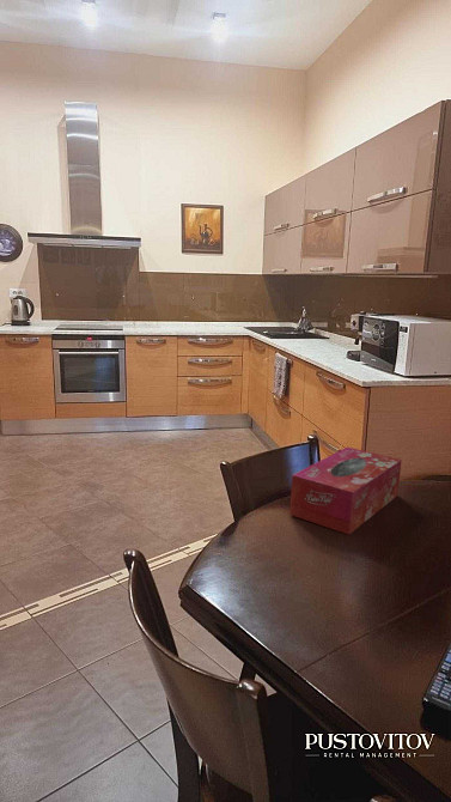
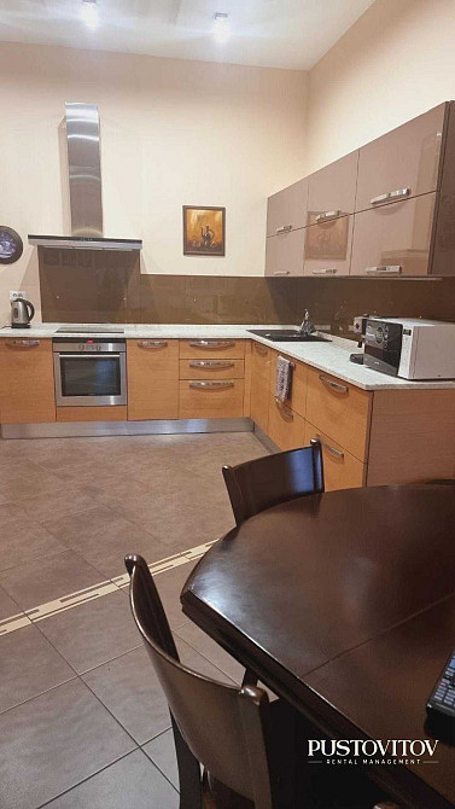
- tissue box [288,446,403,535]
